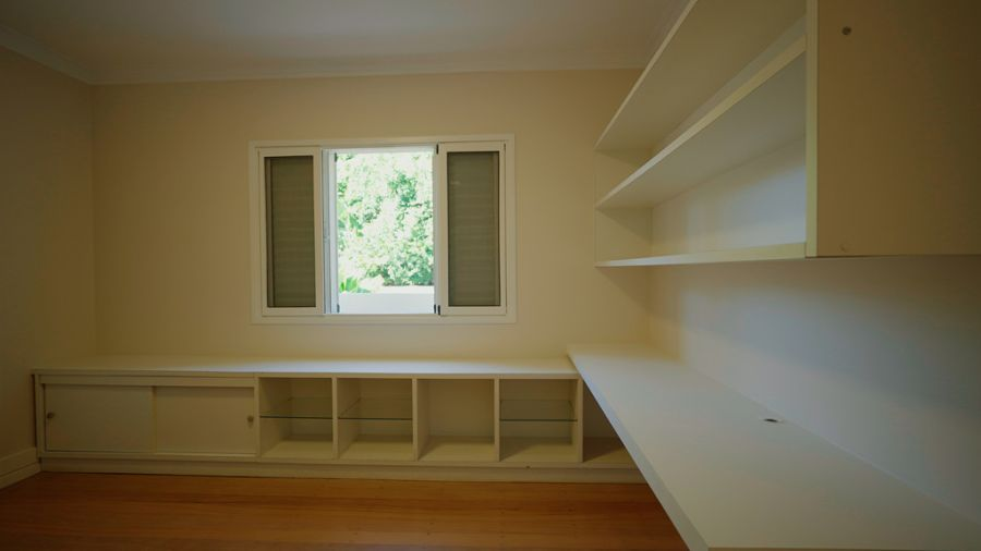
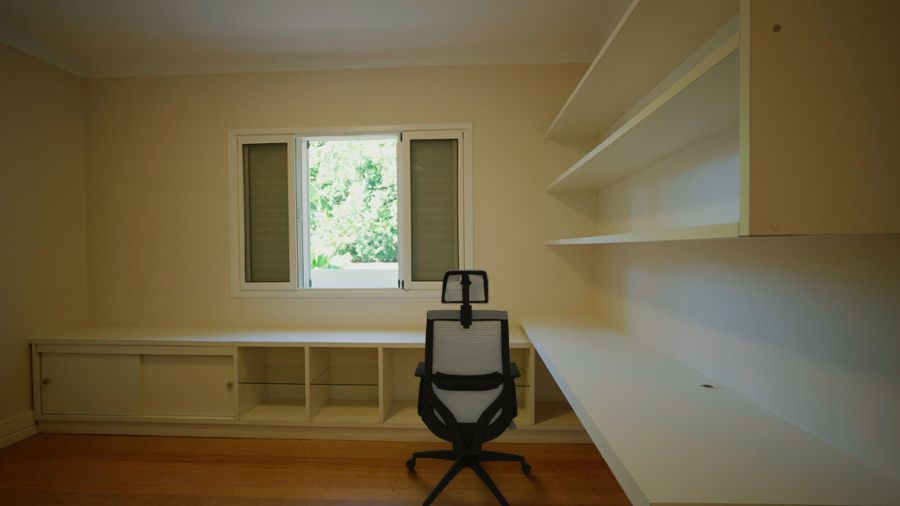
+ office chair [405,269,532,506]
